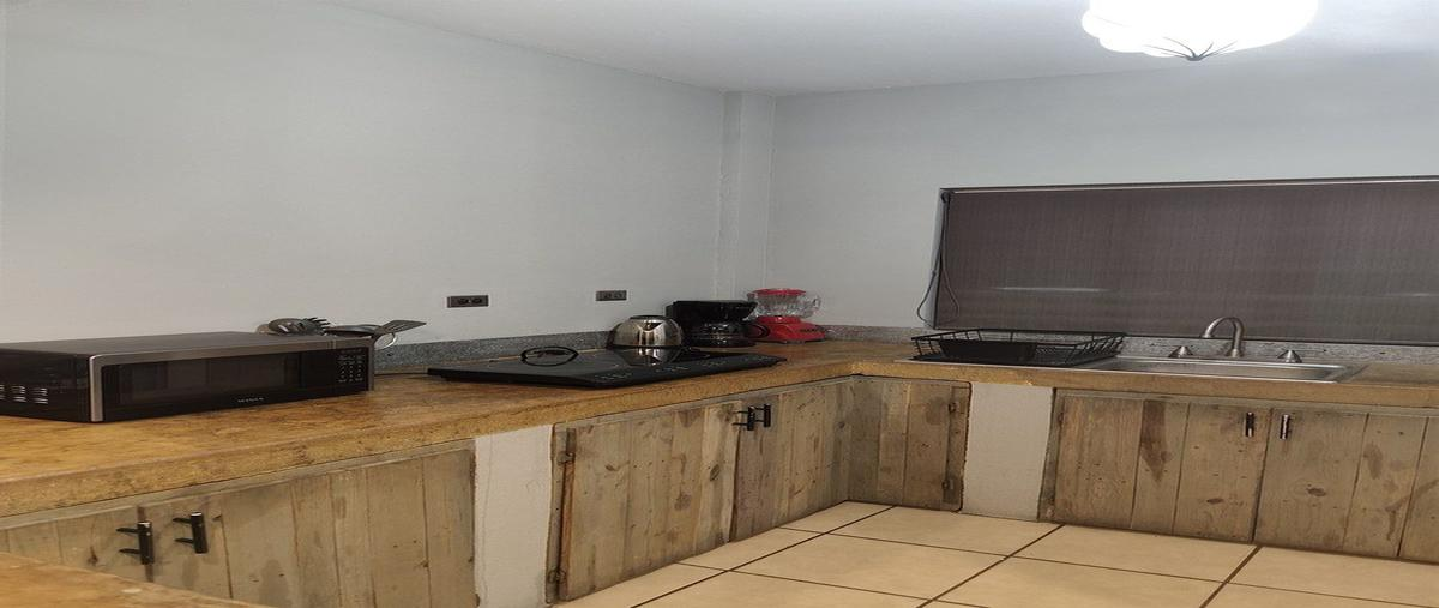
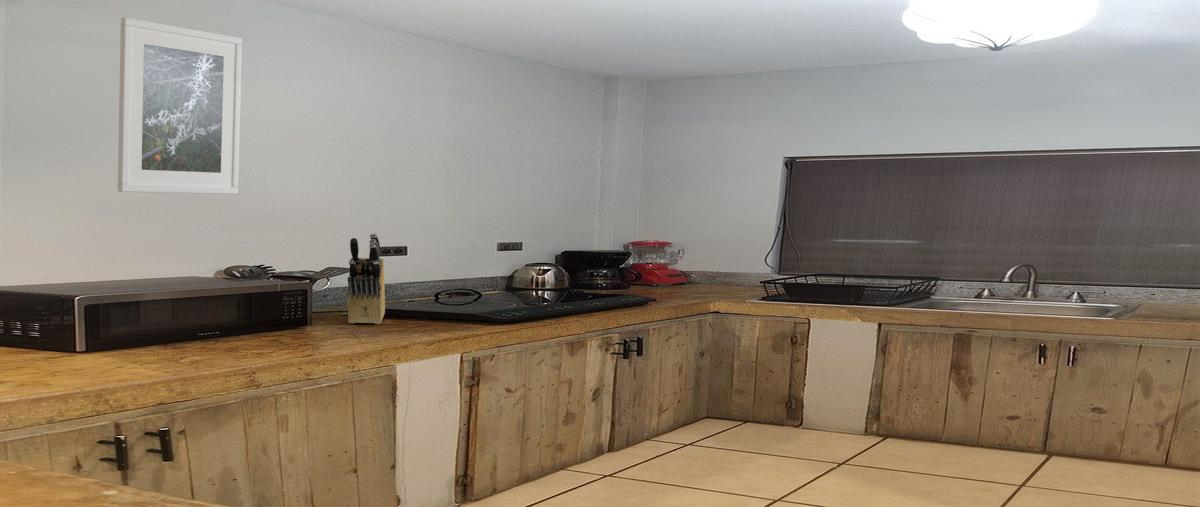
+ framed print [117,16,243,195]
+ knife block [347,233,386,325]
